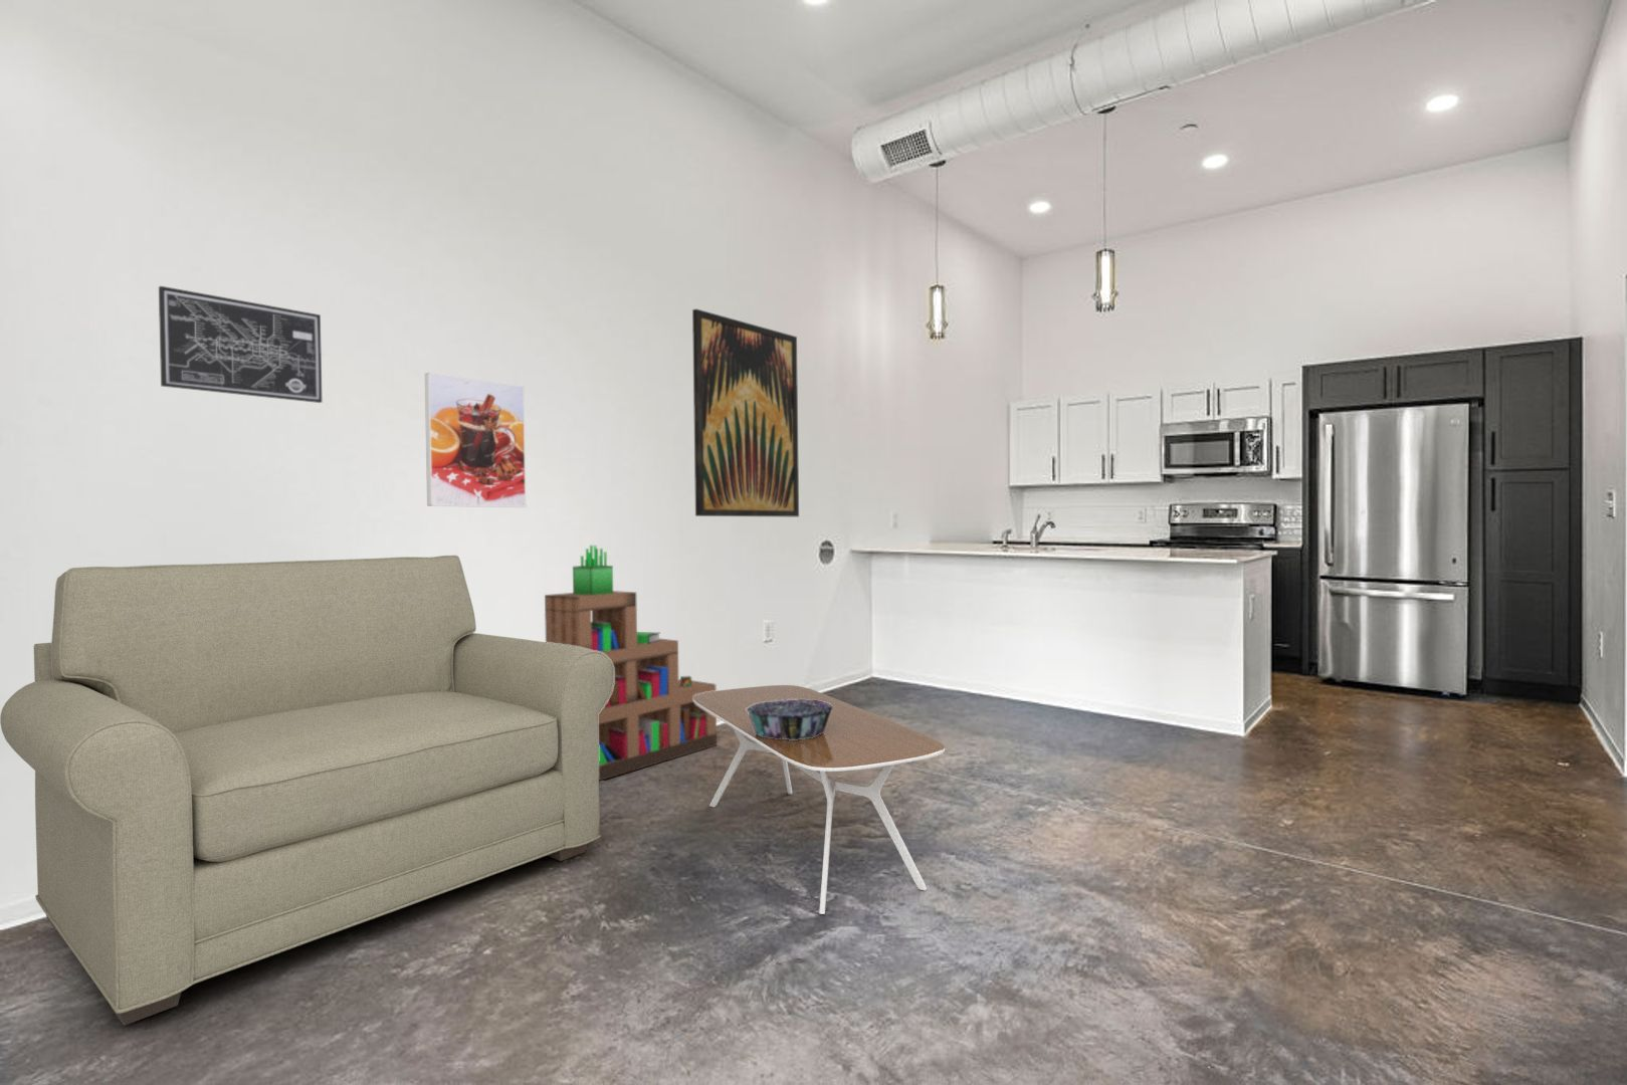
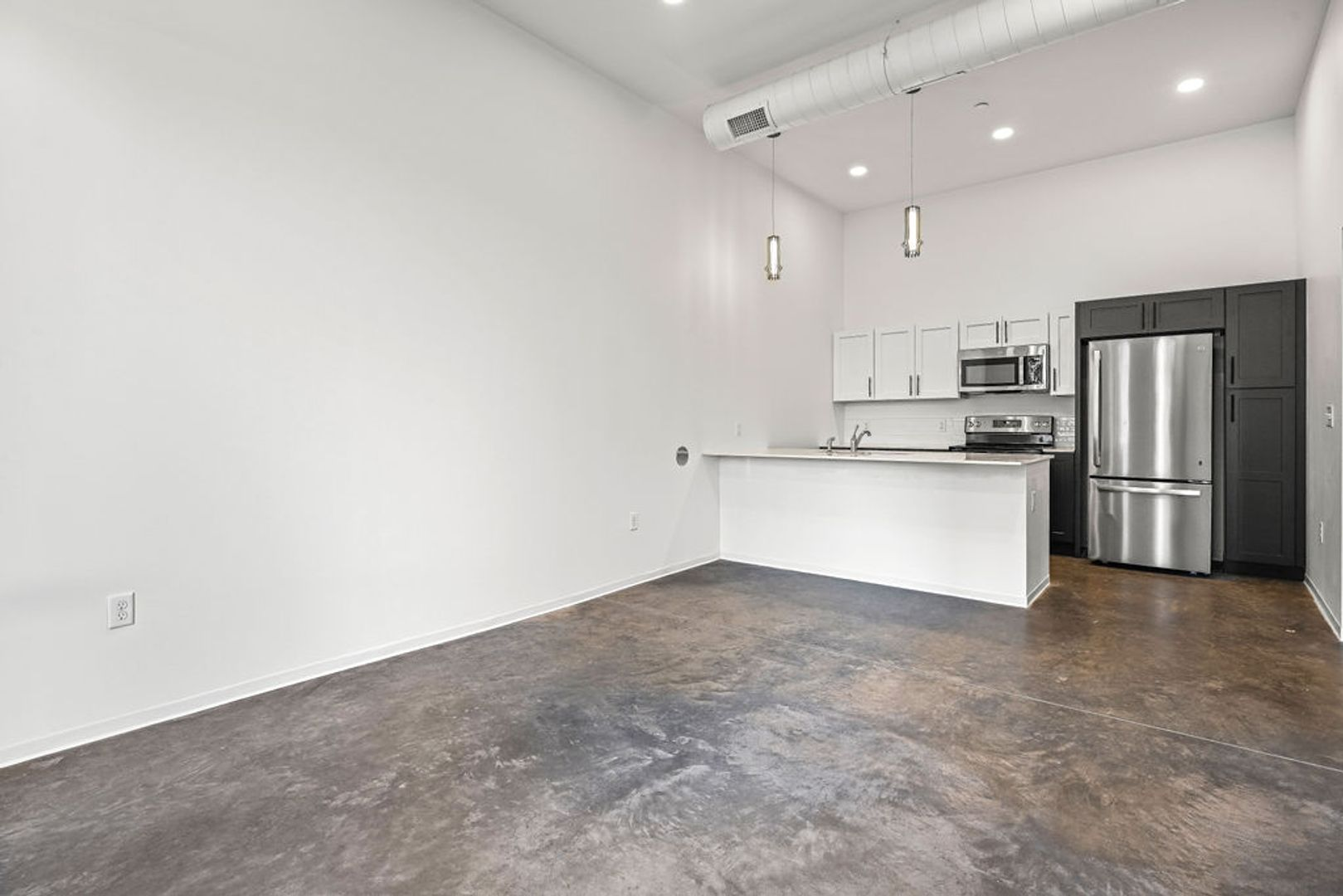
- coffee table [693,684,946,915]
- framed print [424,372,527,509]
- decorative bowl [746,699,832,740]
- bookshelf [544,545,717,781]
- wall art [157,286,323,404]
- wall art [692,308,800,517]
- sofa [0,555,614,1027]
